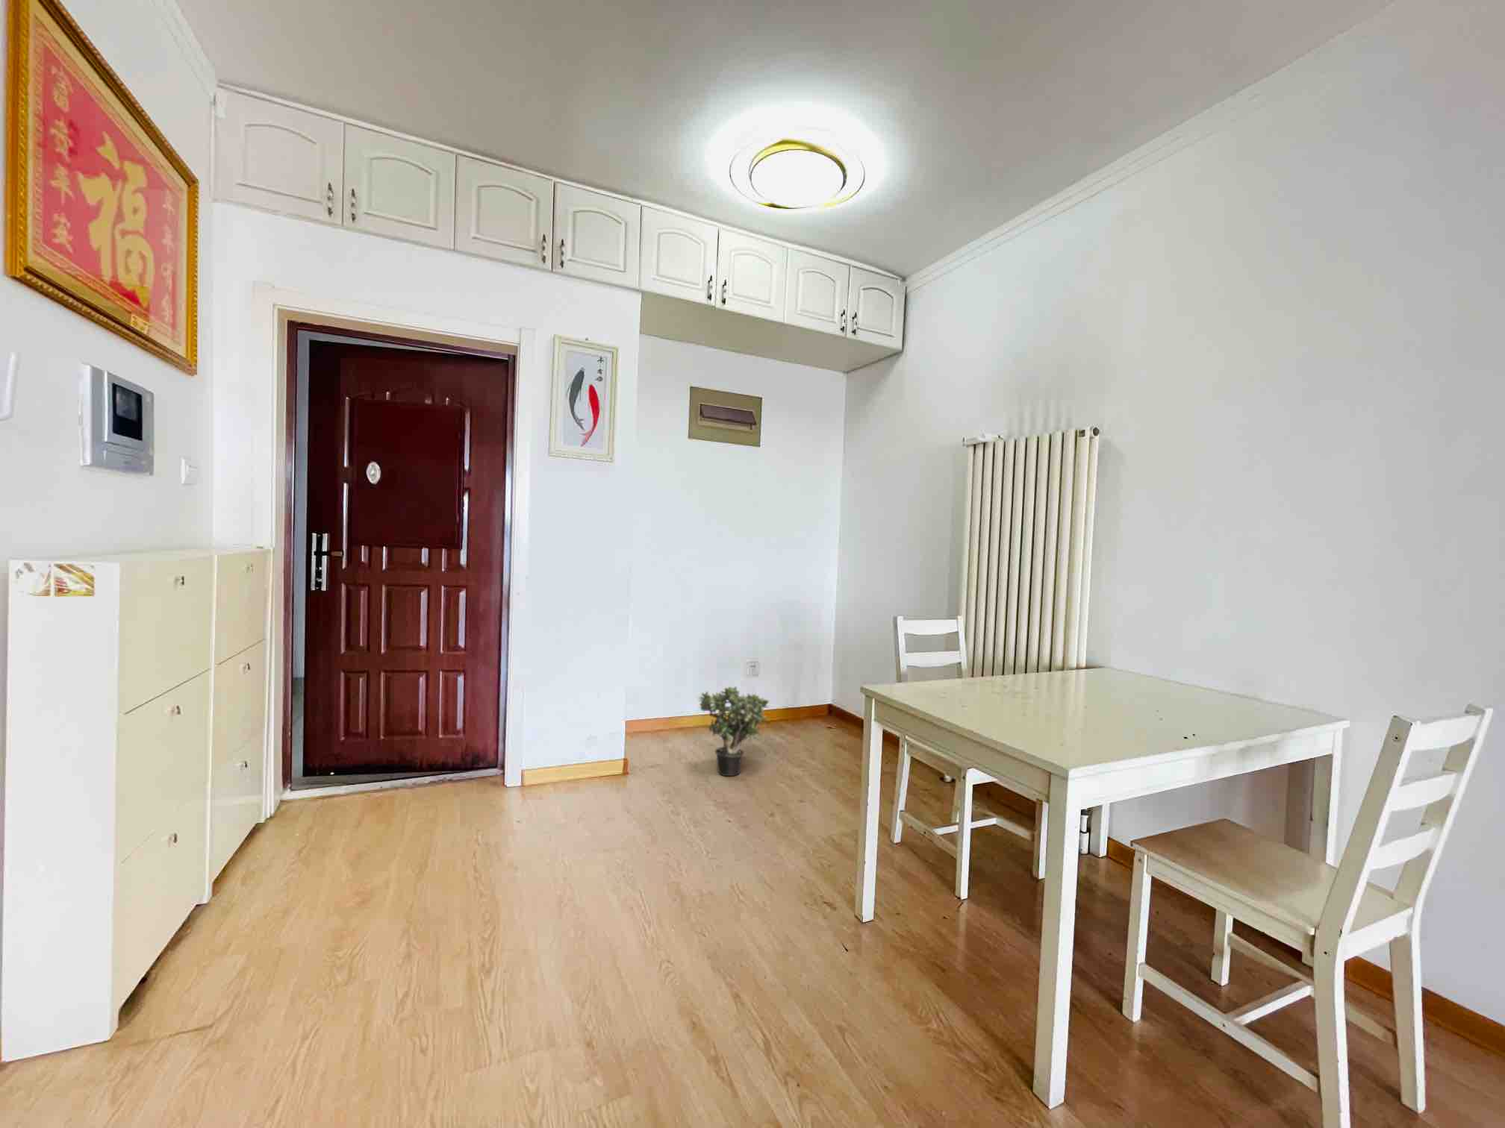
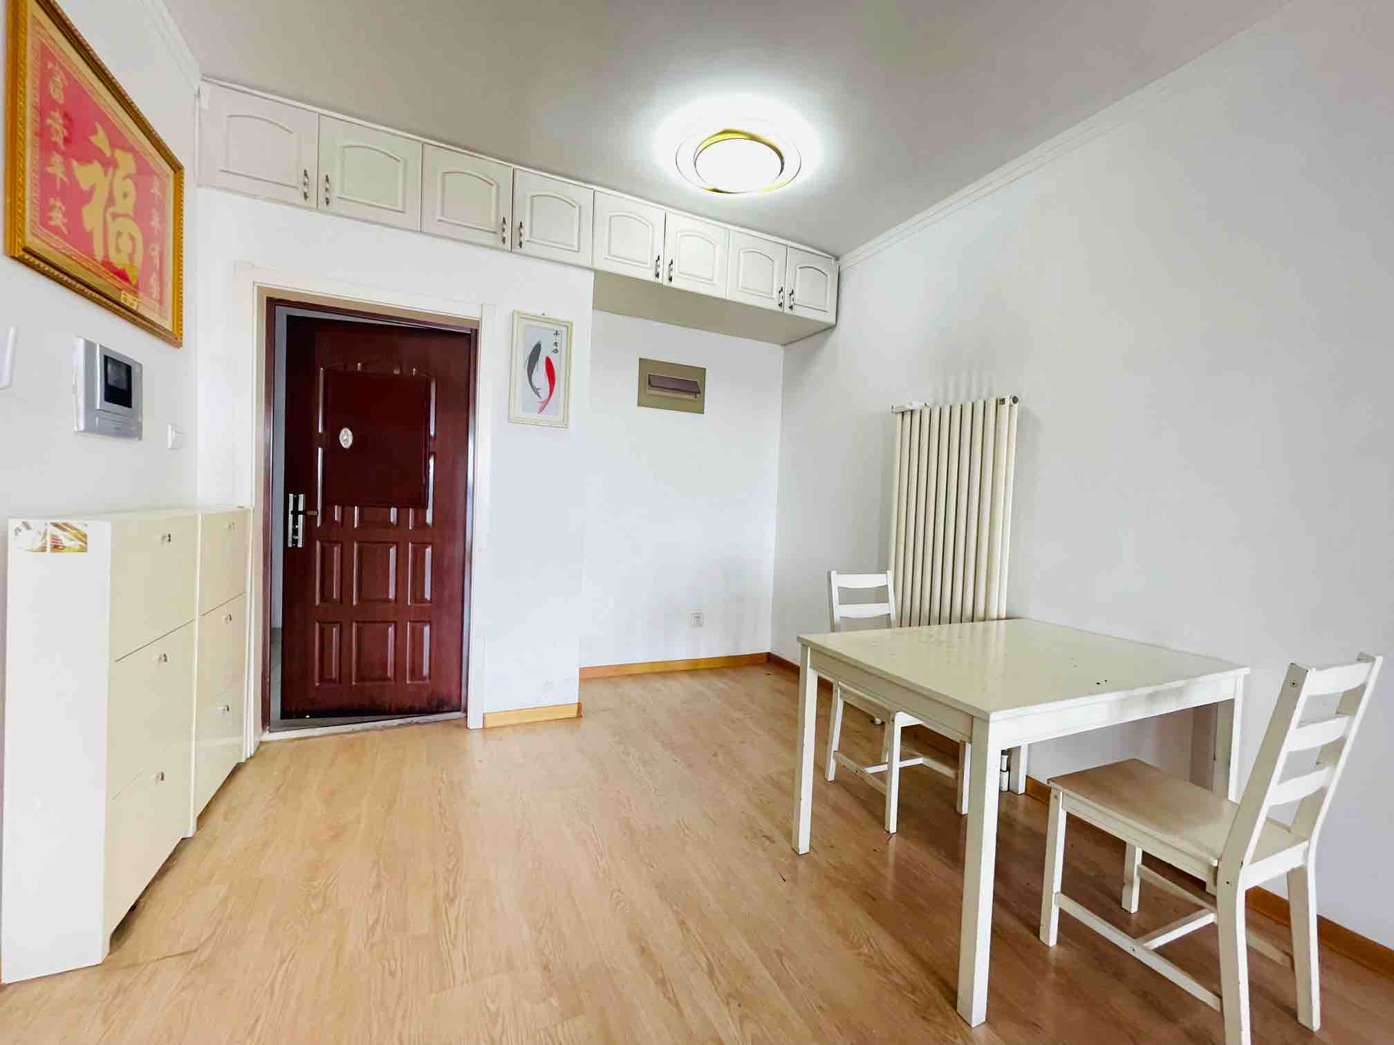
- potted plant [697,686,769,776]
